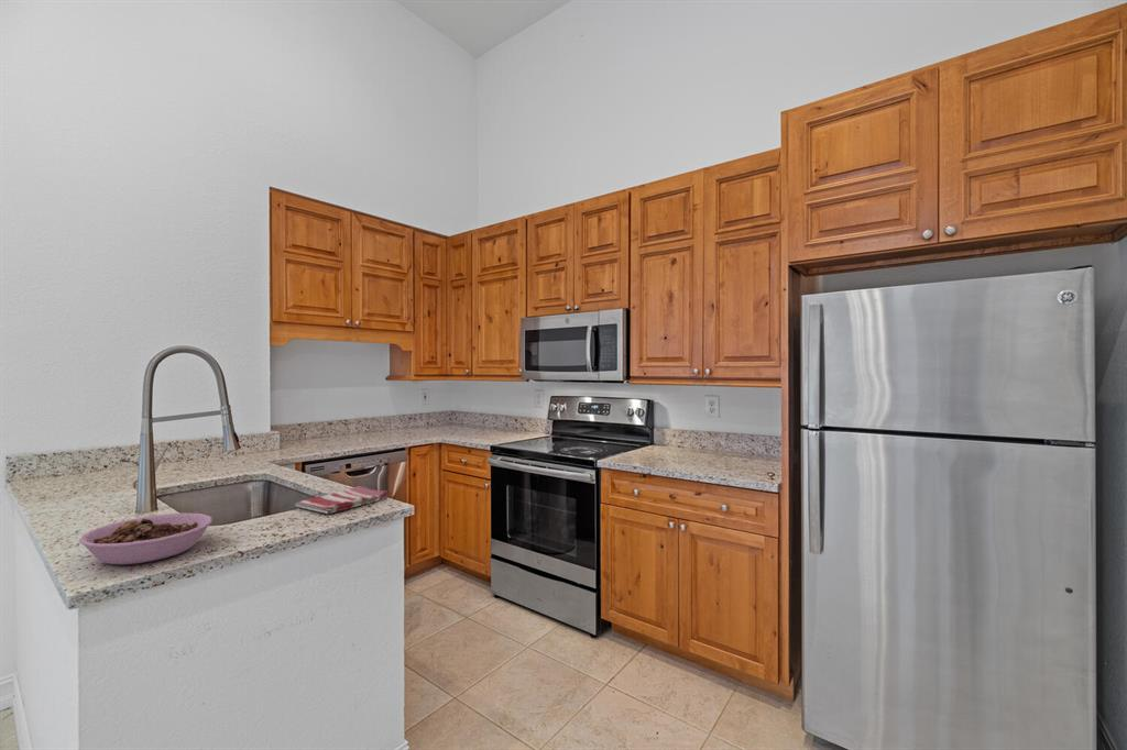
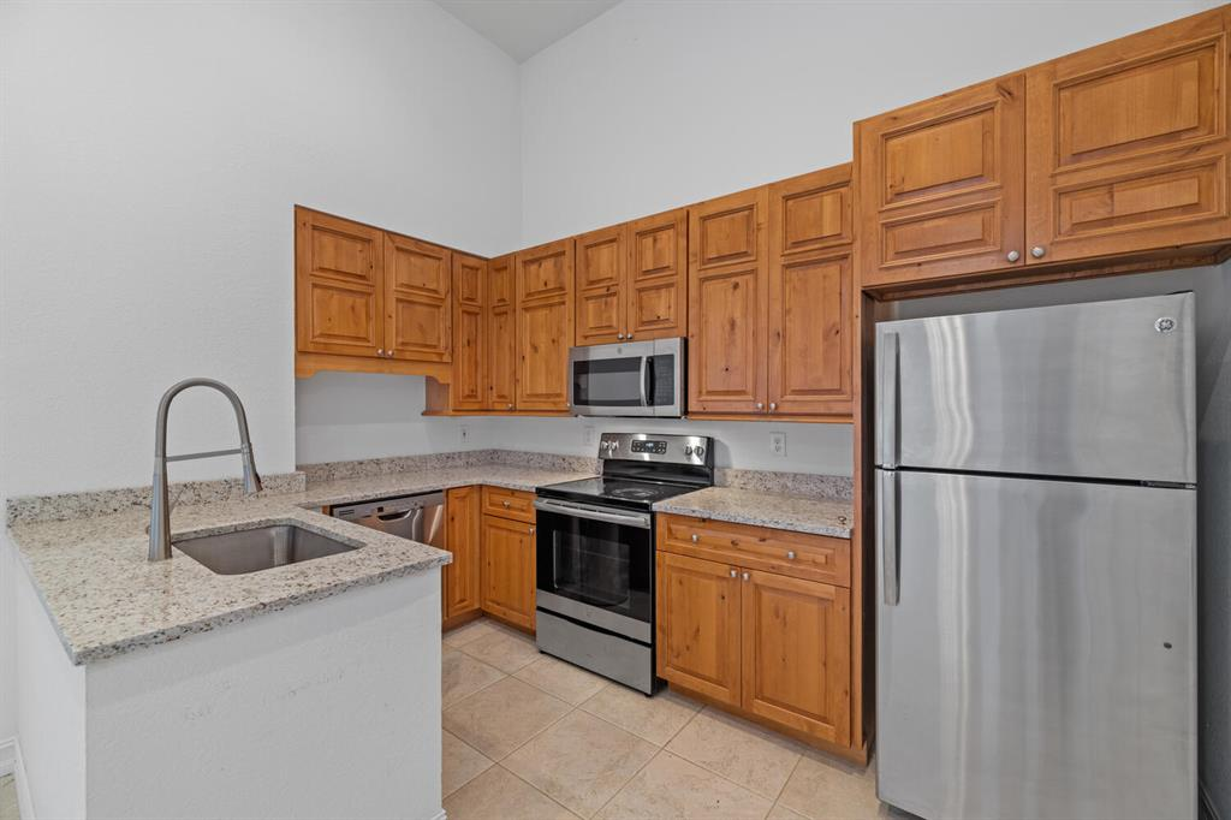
- dish towel [294,485,390,515]
- bowl [78,512,214,565]
